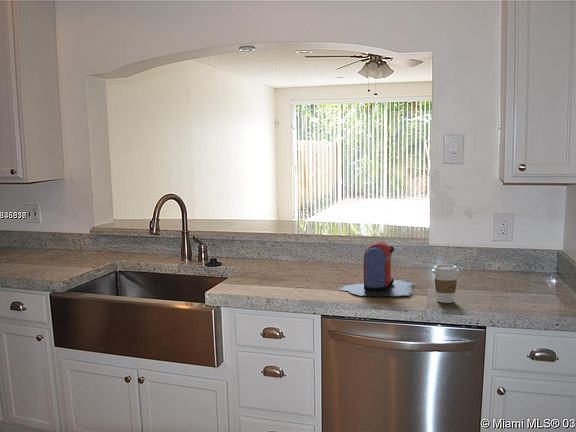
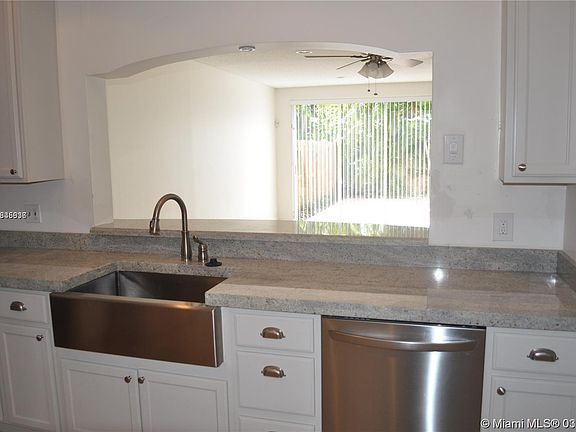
- coffee maker [338,241,414,298]
- coffee cup [431,263,460,304]
